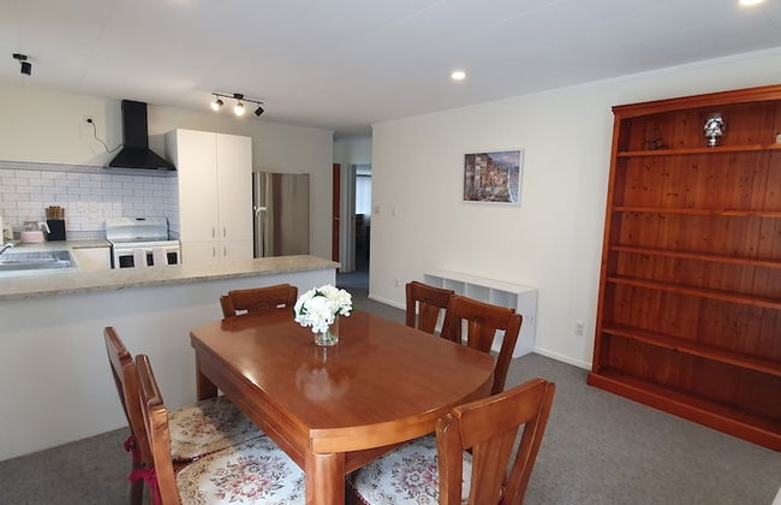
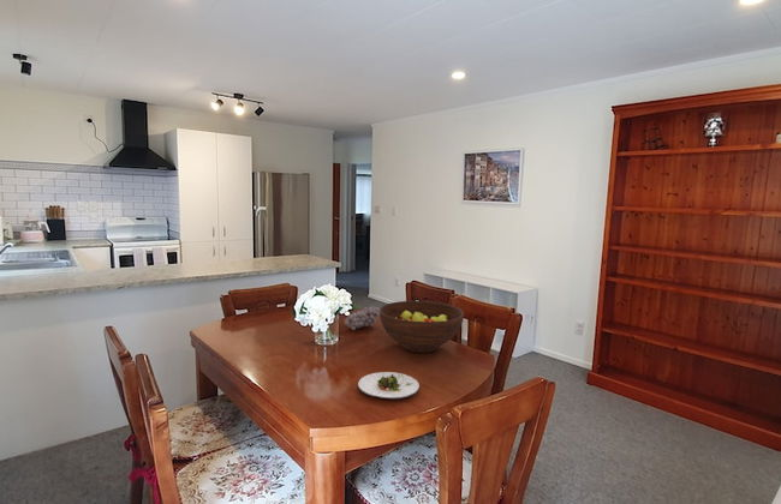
+ fruit [344,305,380,331]
+ salad plate [357,371,421,400]
+ fruit bowl [378,300,465,354]
